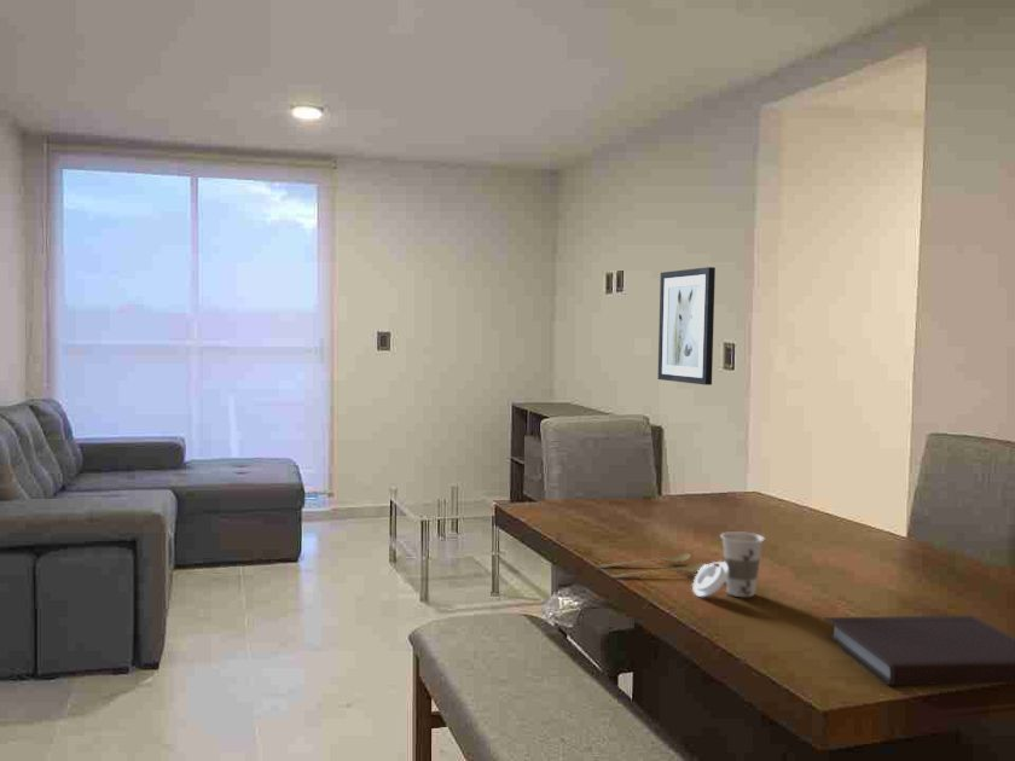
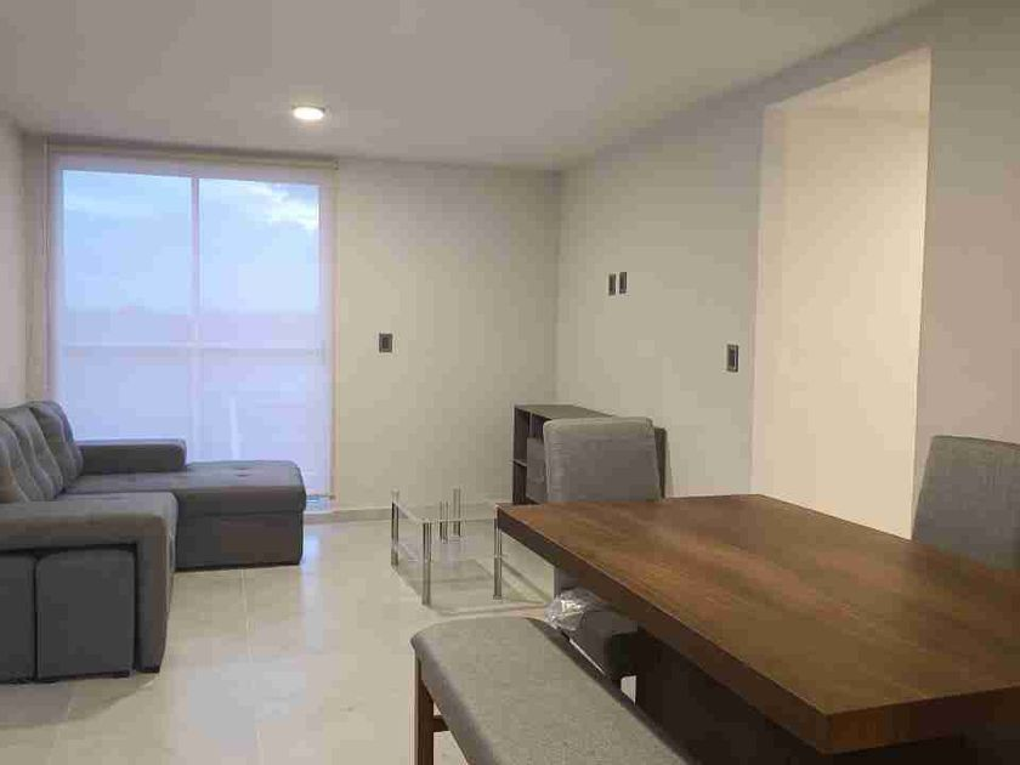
- notebook [823,615,1015,686]
- wall art [657,266,717,387]
- cup [691,530,766,598]
- spoon [597,552,708,579]
